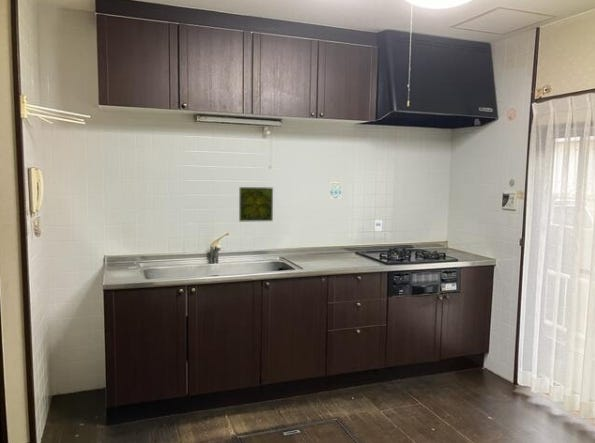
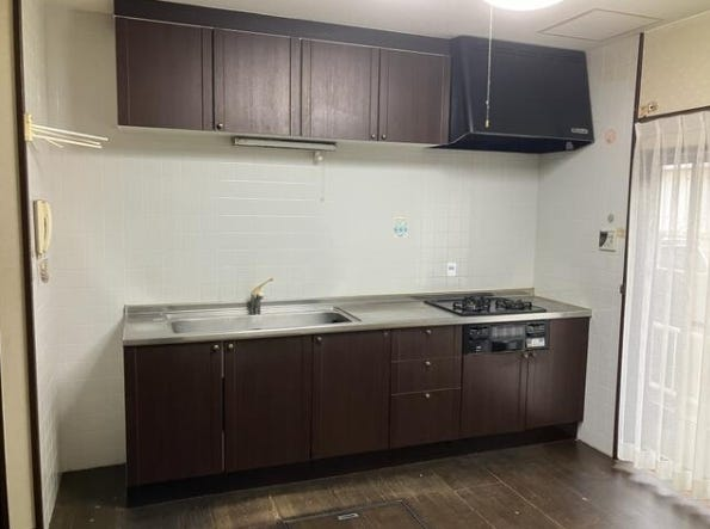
- decorative tile [238,186,274,223]
